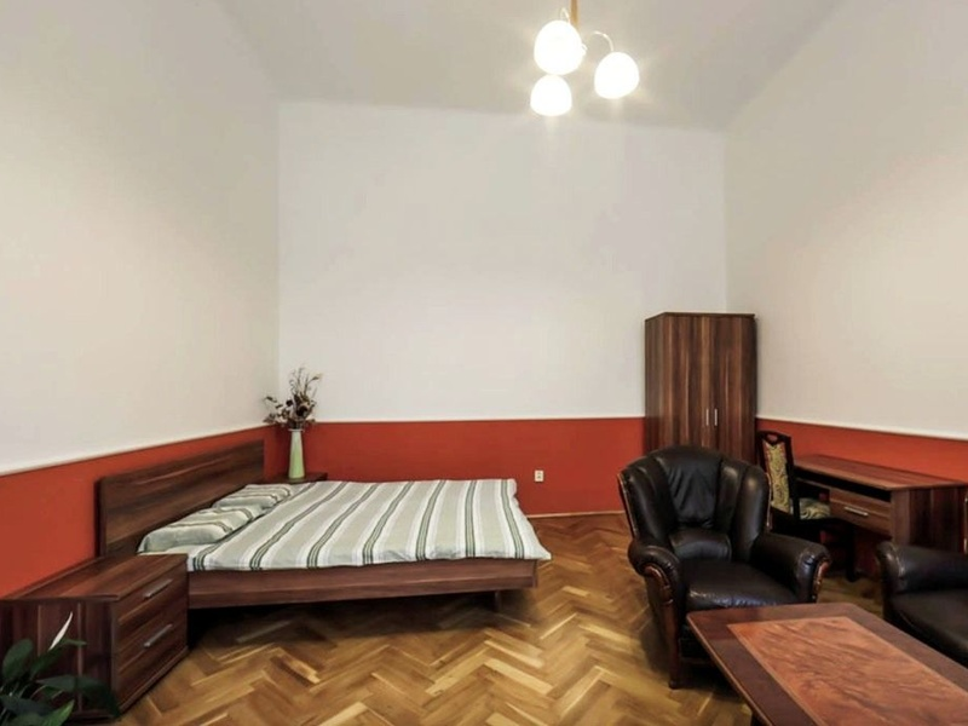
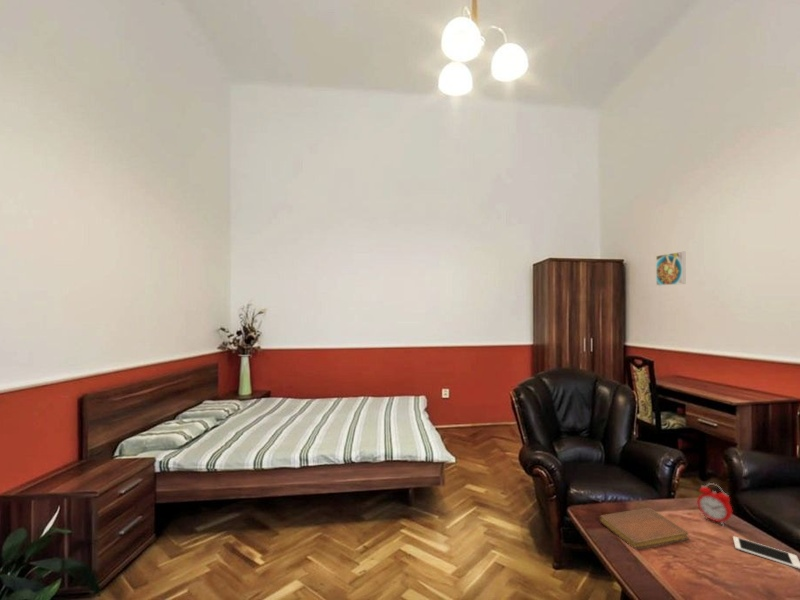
+ notebook [598,507,690,550]
+ alarm clock [696,482,733,526]
+ cell phone [732,535,800,570]
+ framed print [655,251,686,287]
